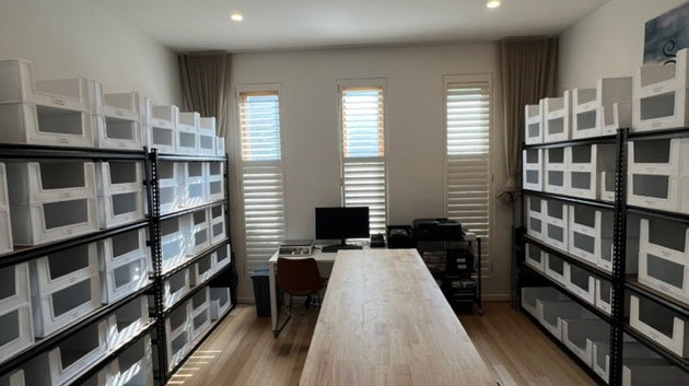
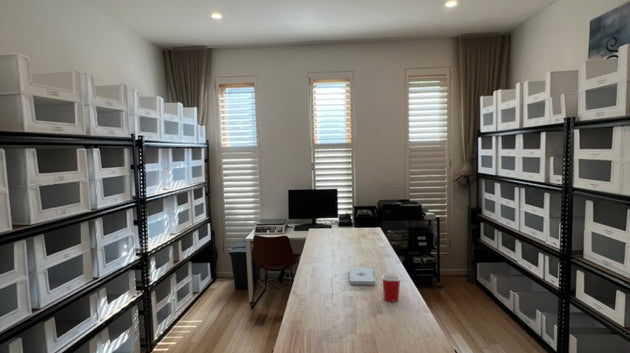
+ mug [381,274,401,302]
+ notepad [348,267,376,286]
